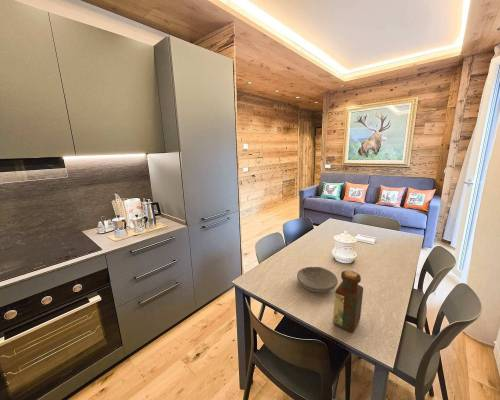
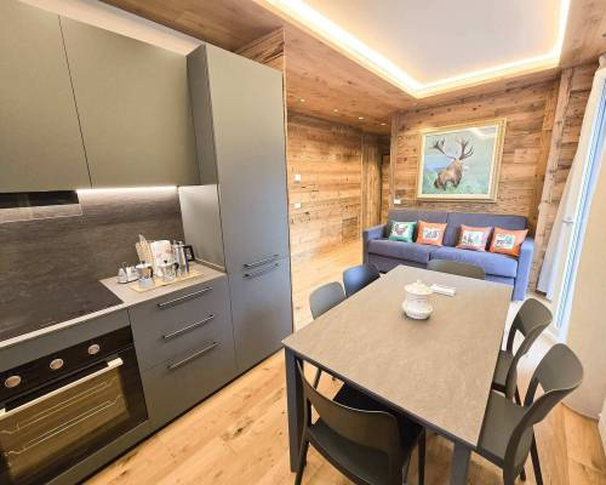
- bowl [296,266,339,293]
- bottle [332,269,364,334]
